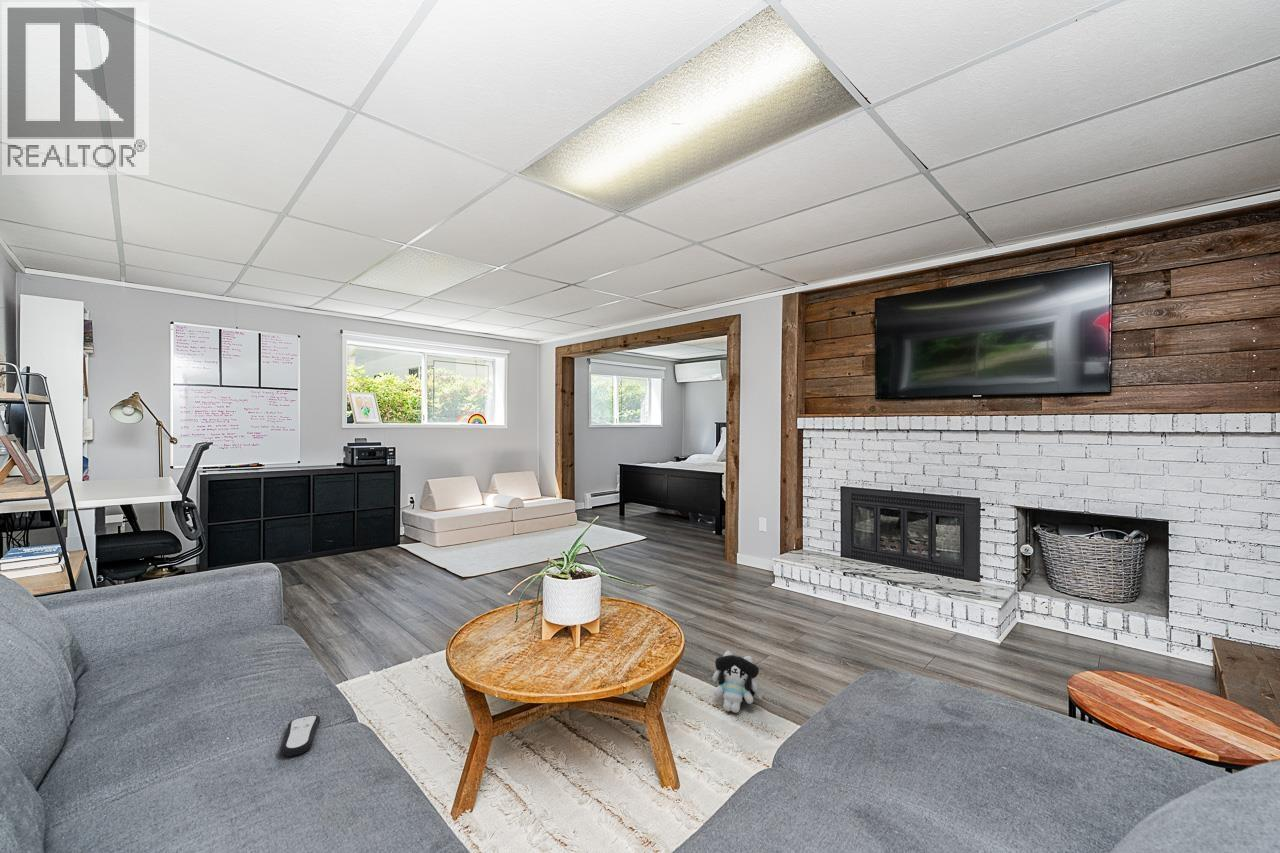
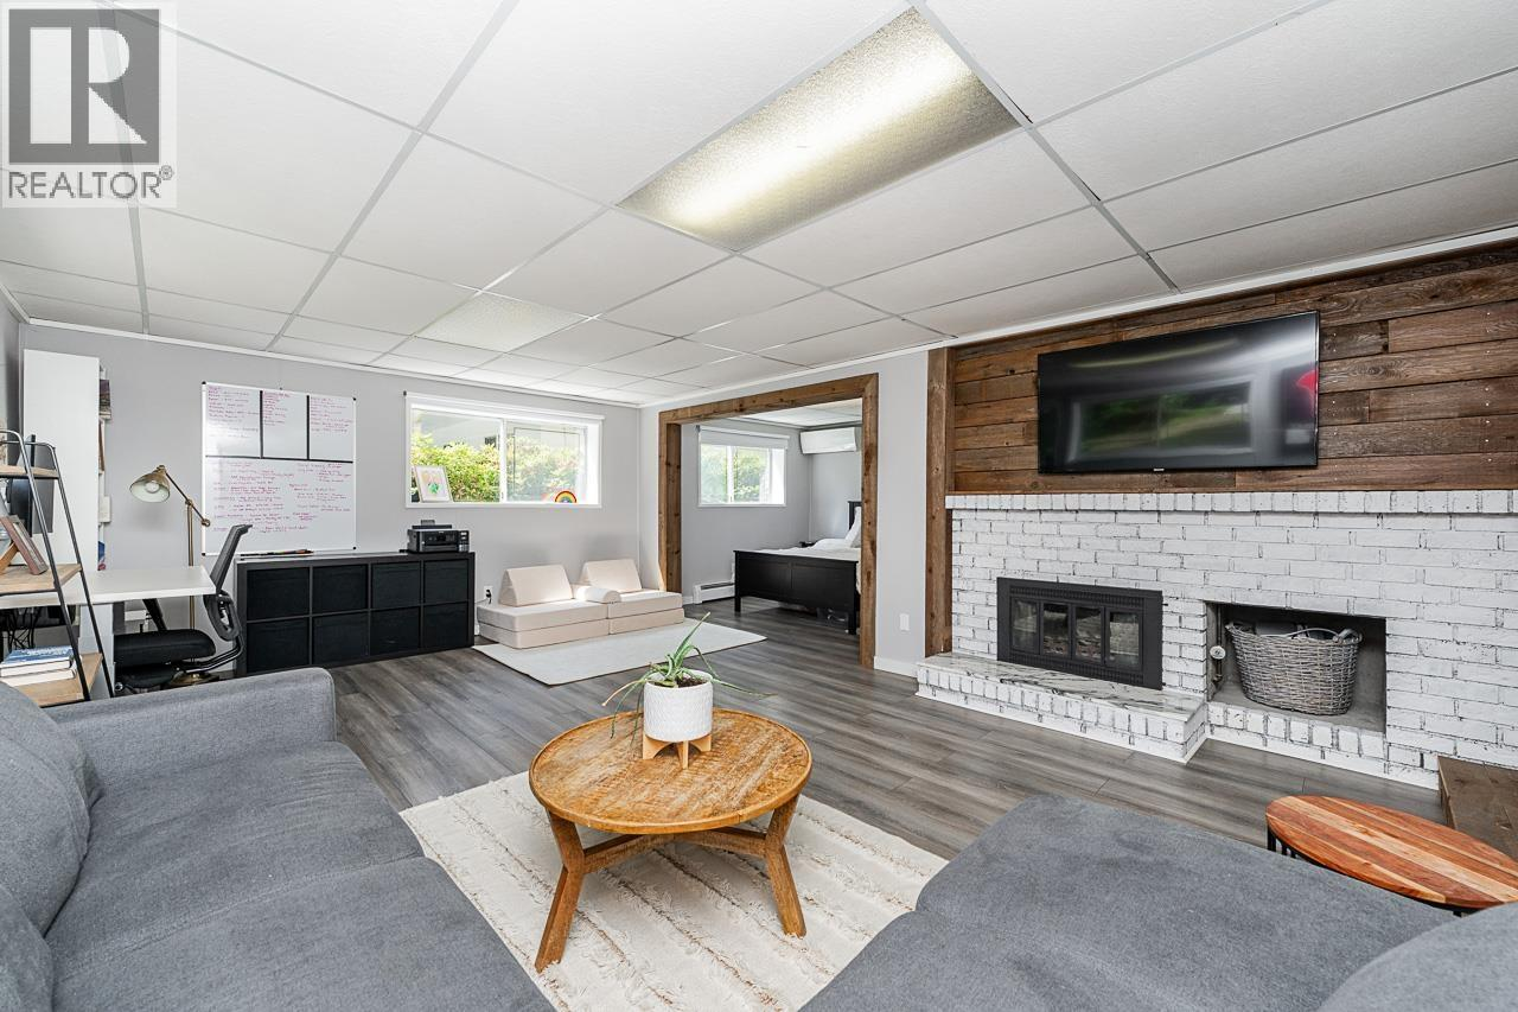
- remote control [280,714,321,757]
- plush toy [711,650,764,714]
